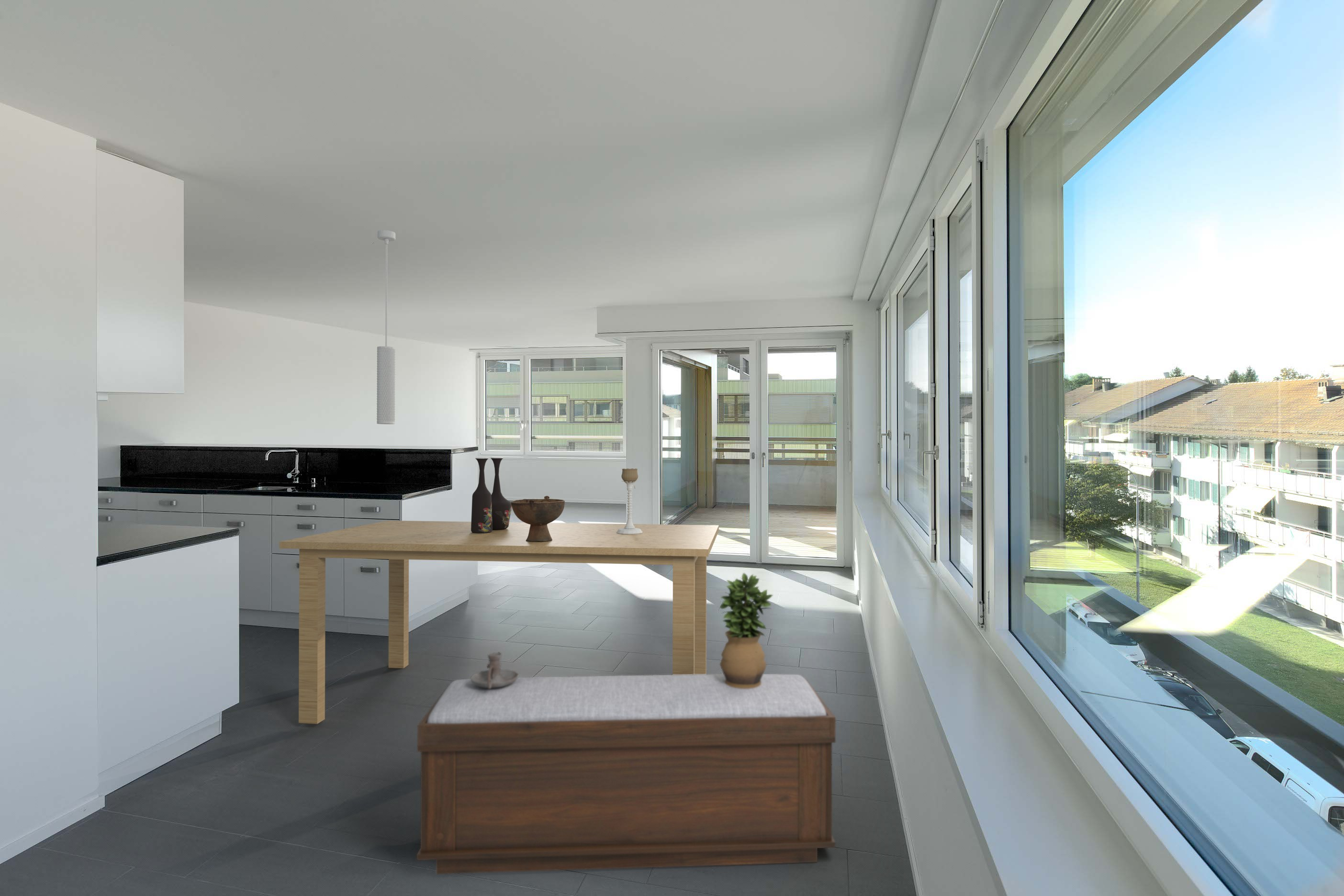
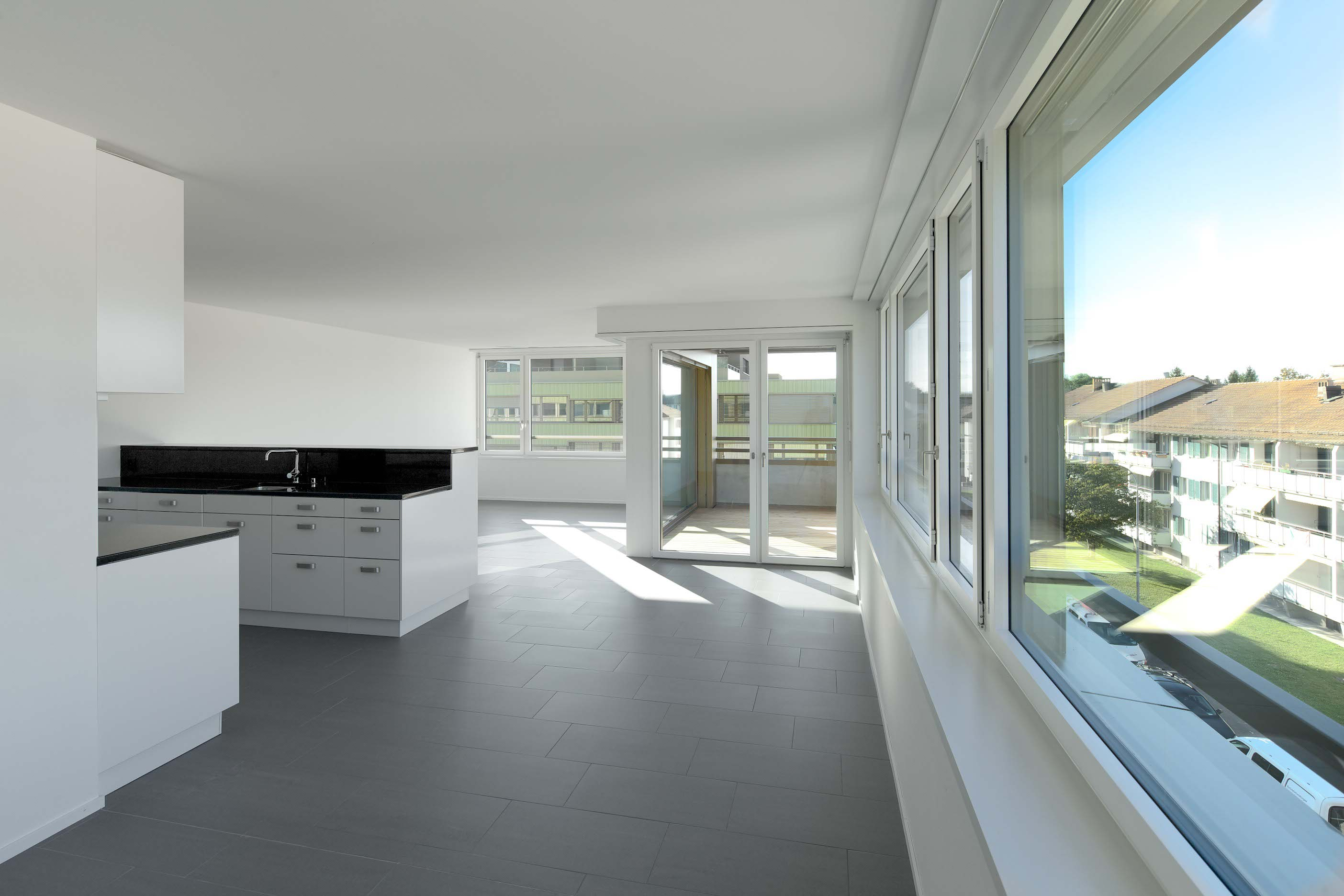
- potted plant [719,572,774,689]
- bench [416,673,836,874]
- candle holder [470,651,519,689]
- dining table [279,520,719,724]
- pendant light [376,230,396,425]
- vase [471,457,512,534]
- bowl [511,495,565,542]
- candle holder [616,468,643,534]
